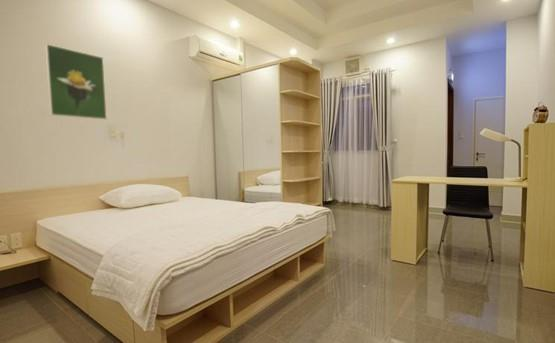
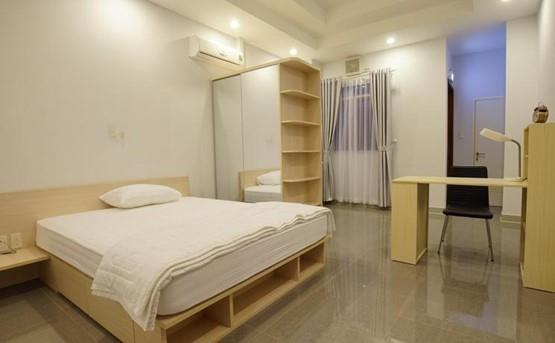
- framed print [44,43,108,121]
